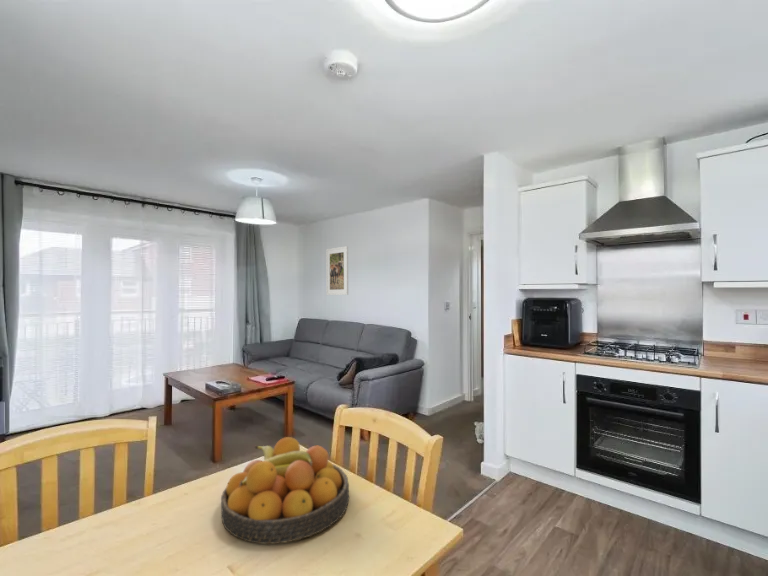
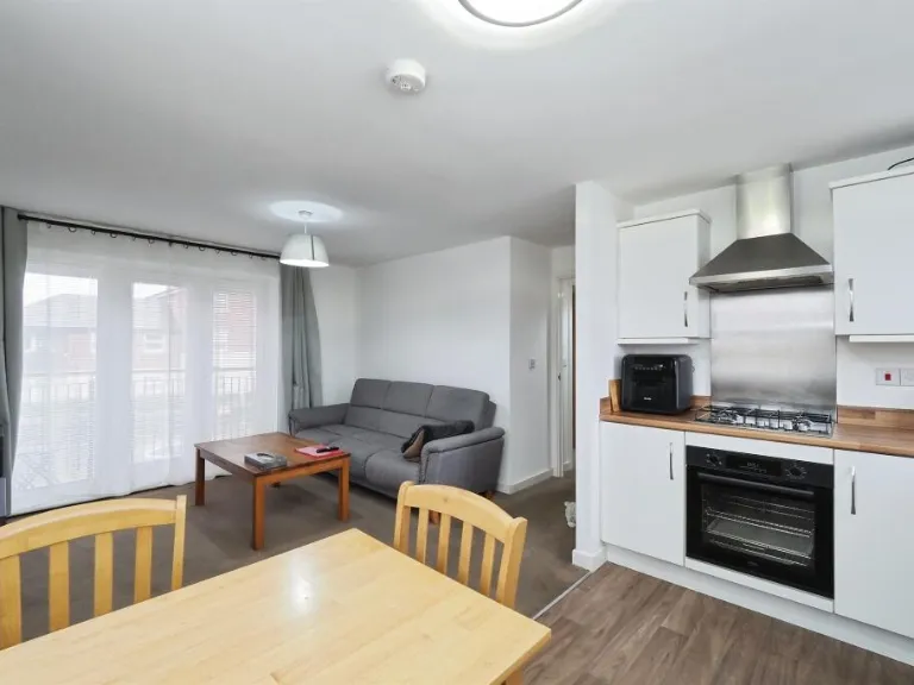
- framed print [325,245,349,296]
- fruit bowl [220,436,350,545]
